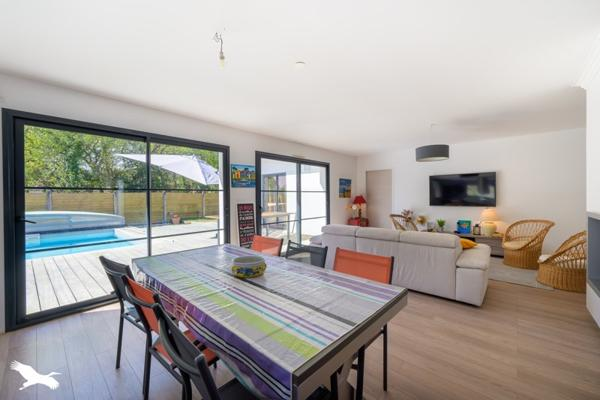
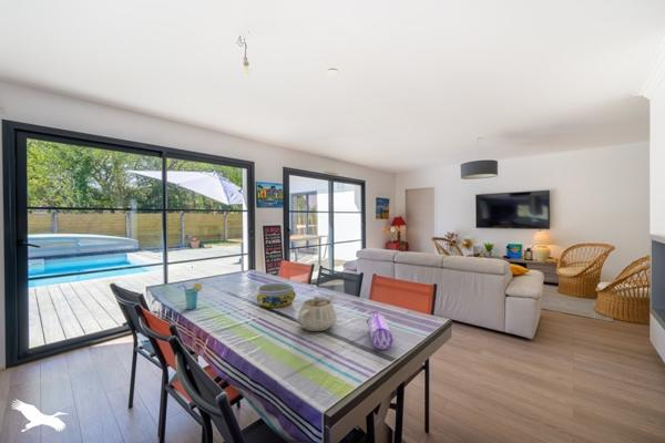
+ teapot [297,293,338,332]
+ pencil case [366,310,393,350]
+ cup [176,282,203,310]
